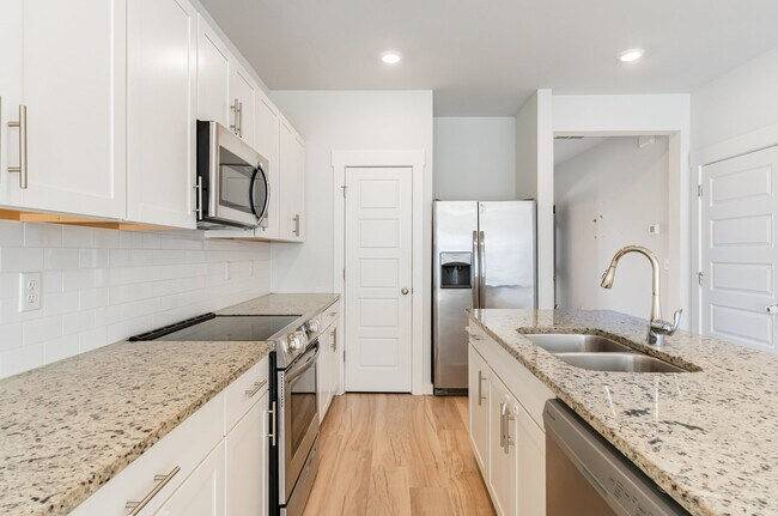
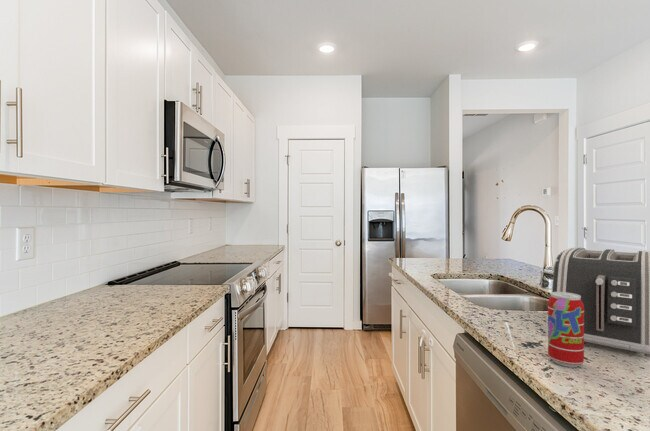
+ toaster [551,246,650,358]
+ beverage can [547,291,585,368]
